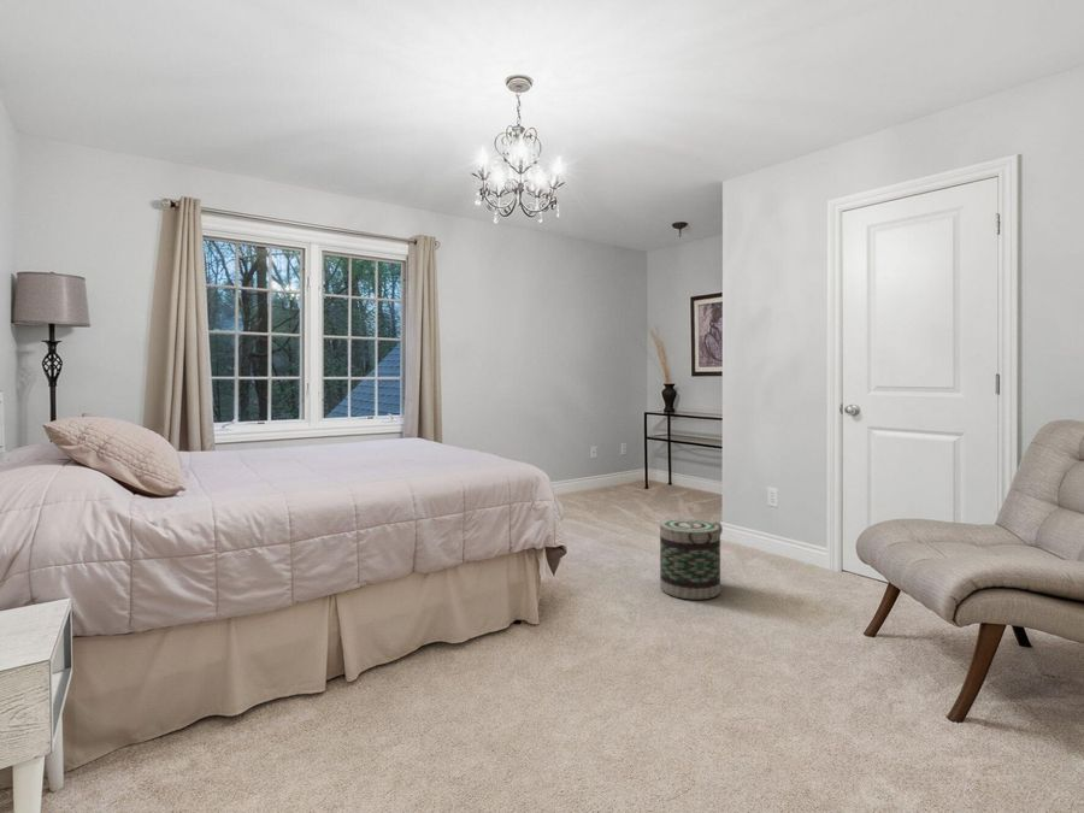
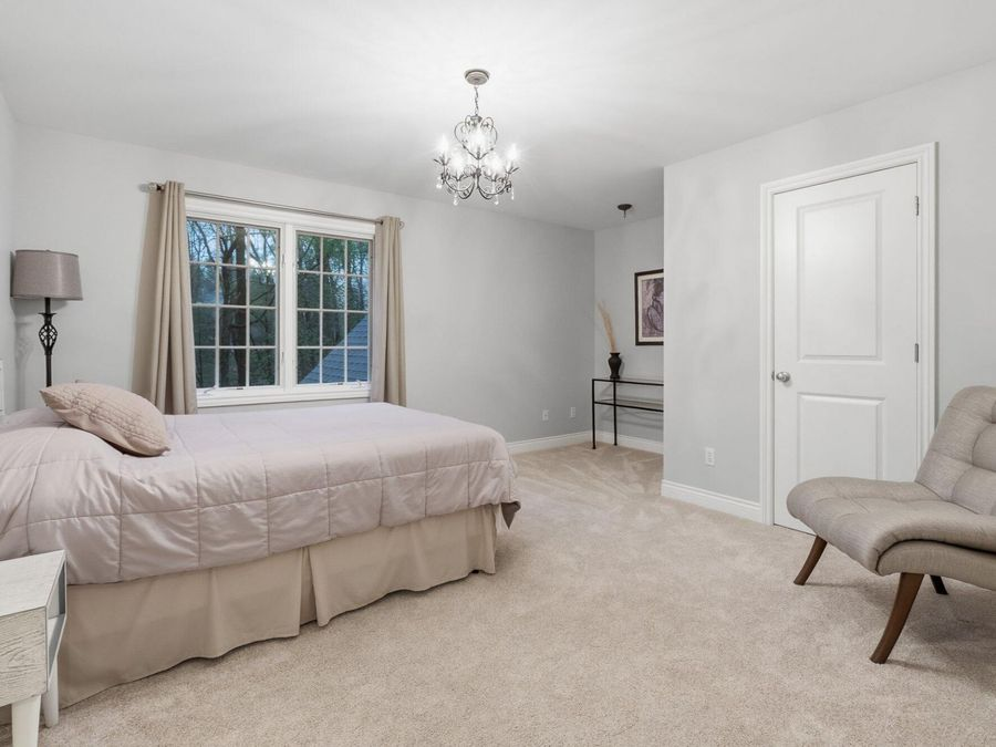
- basket [659,518,724,601]
